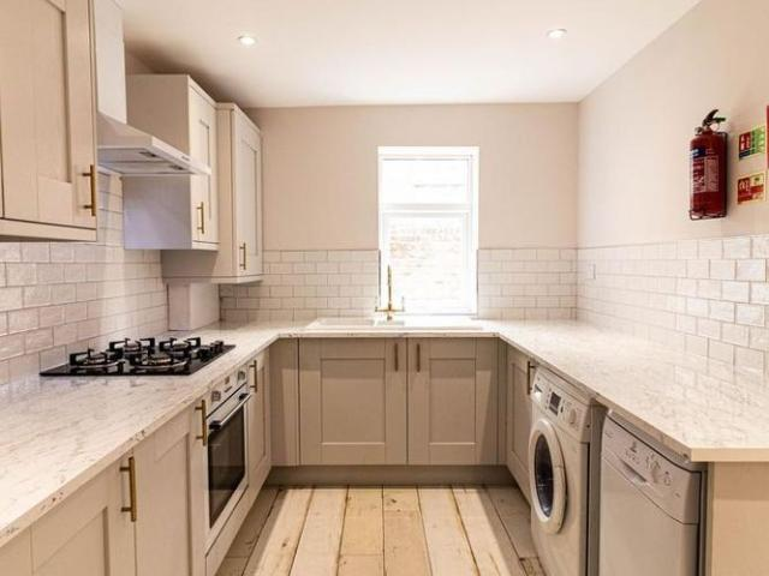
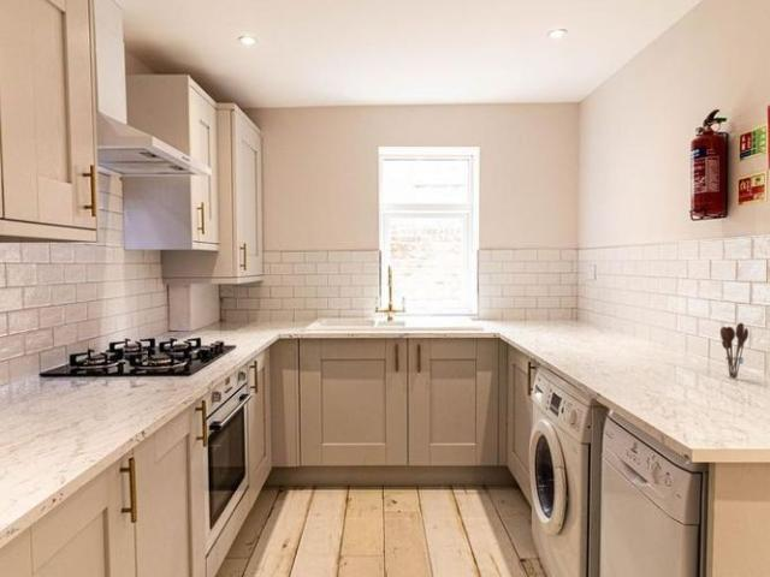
+ utensil holder [719,321,750,380]
